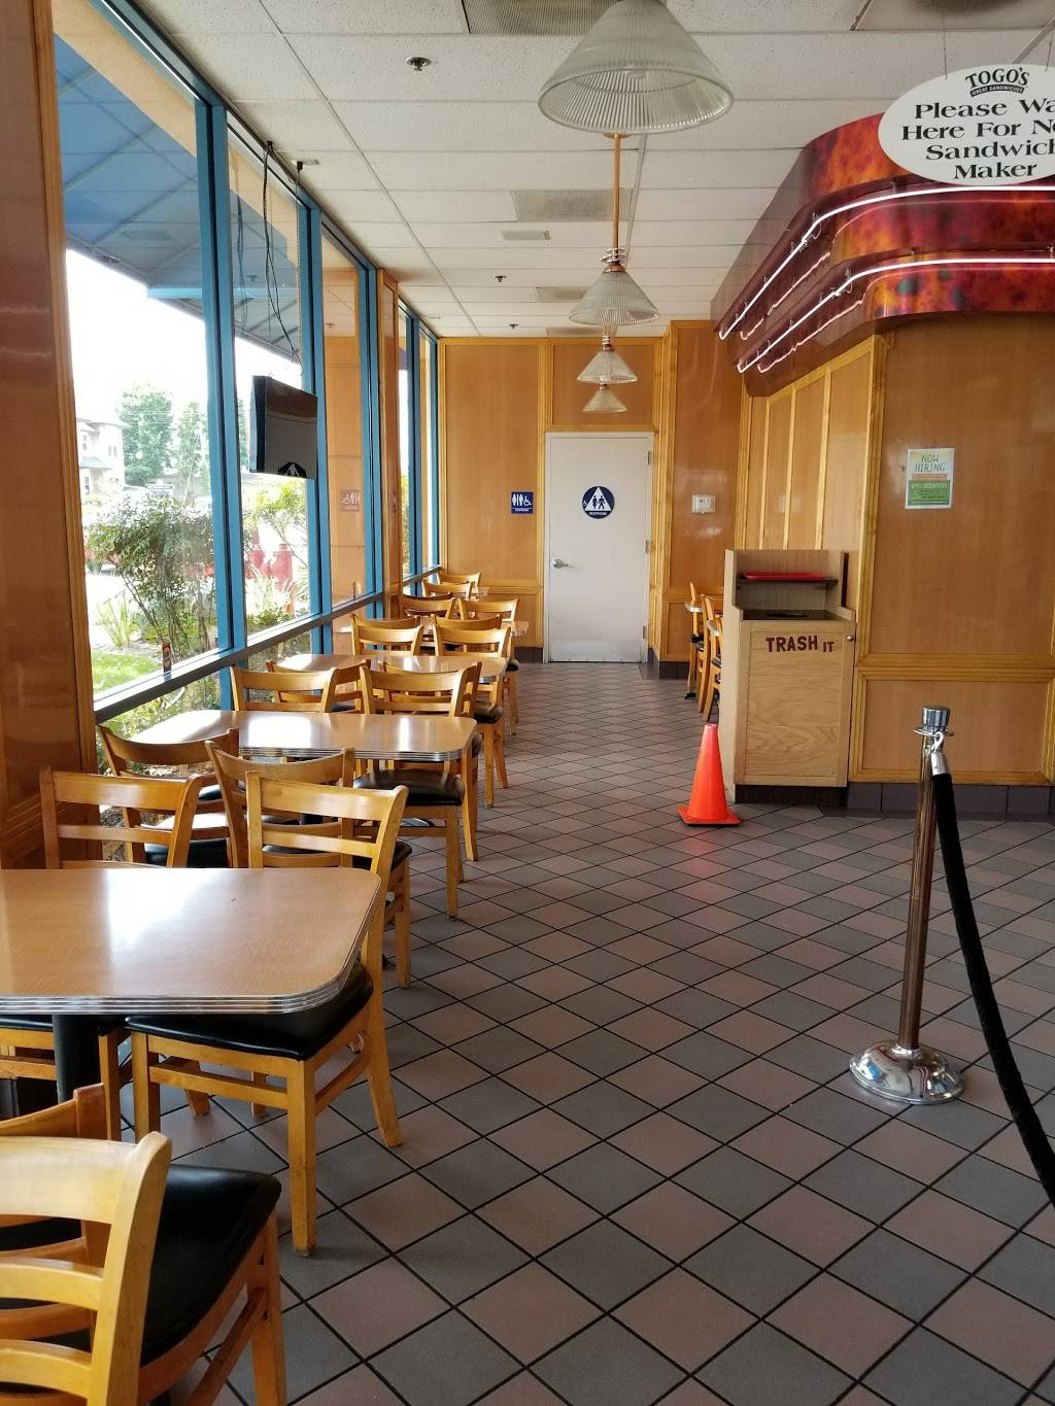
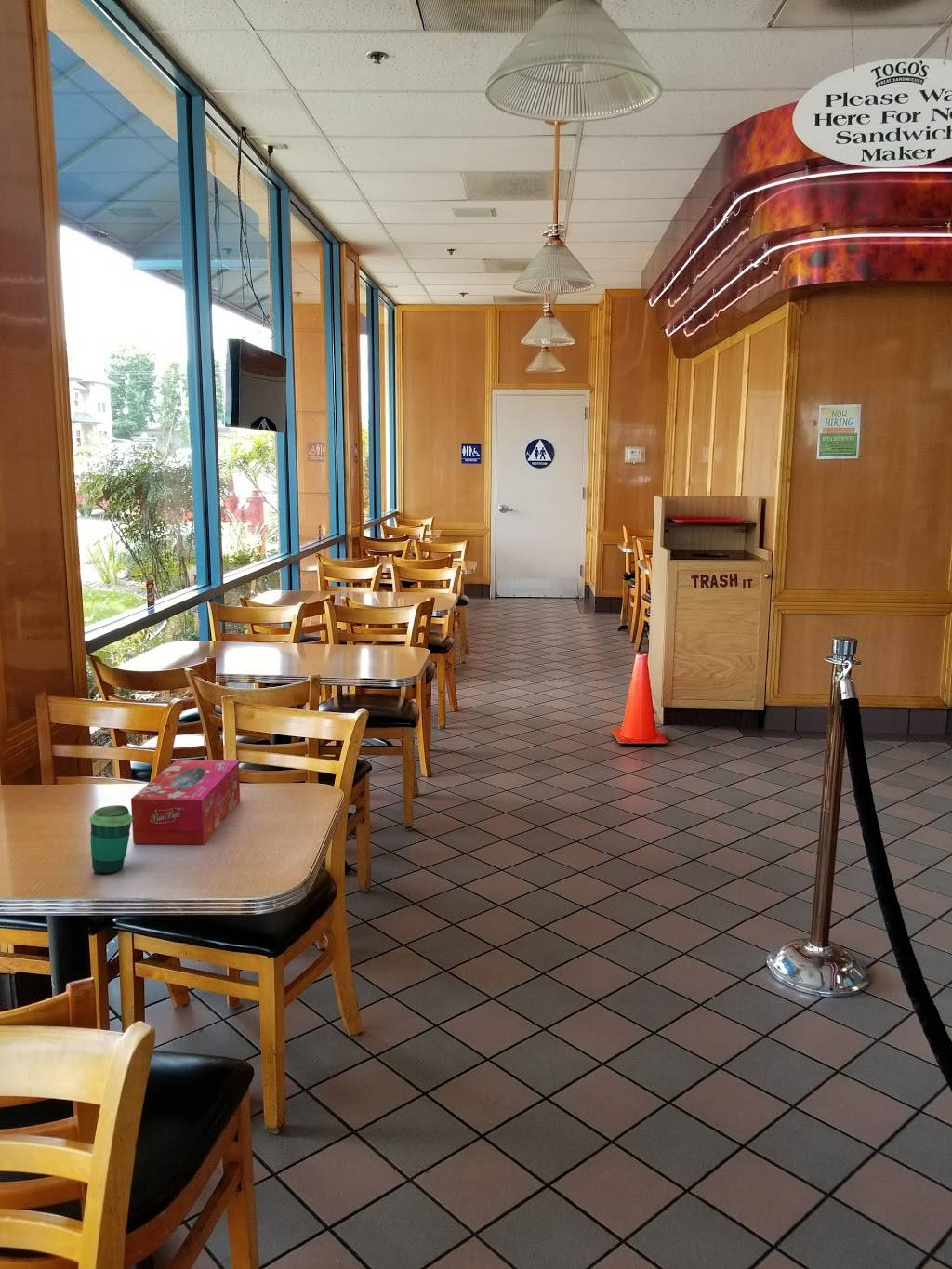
+ tissue box [130,759,241,846]
+ cup [88,804,133,875]
